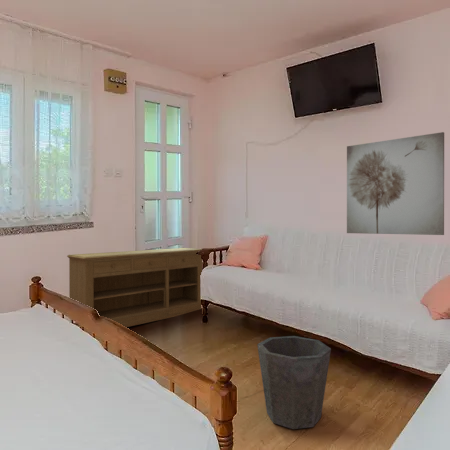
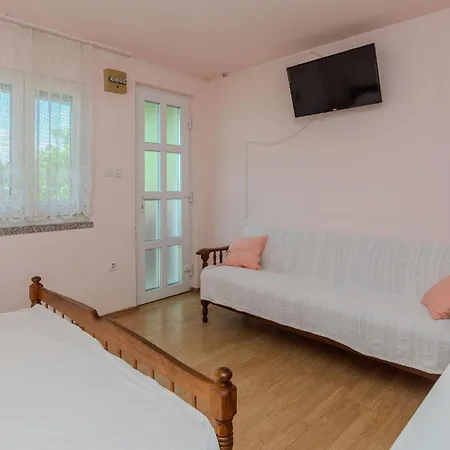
- wall art [346,131,445,236]
- sideboard [66,247,204,328]
- waste bin [256,335,332,430]
